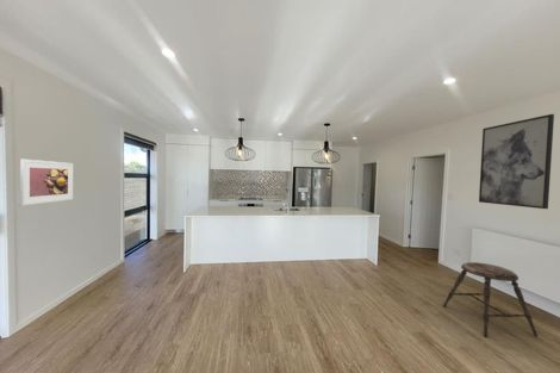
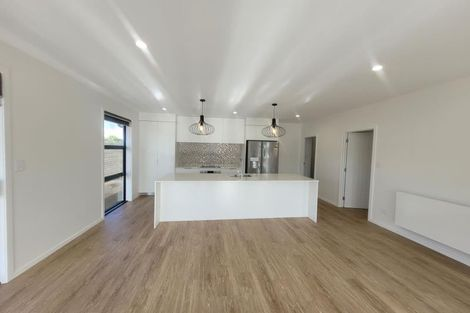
- stool [442,261,539,338]
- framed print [19,158,74,206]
- wall art [478,113,555,210]
